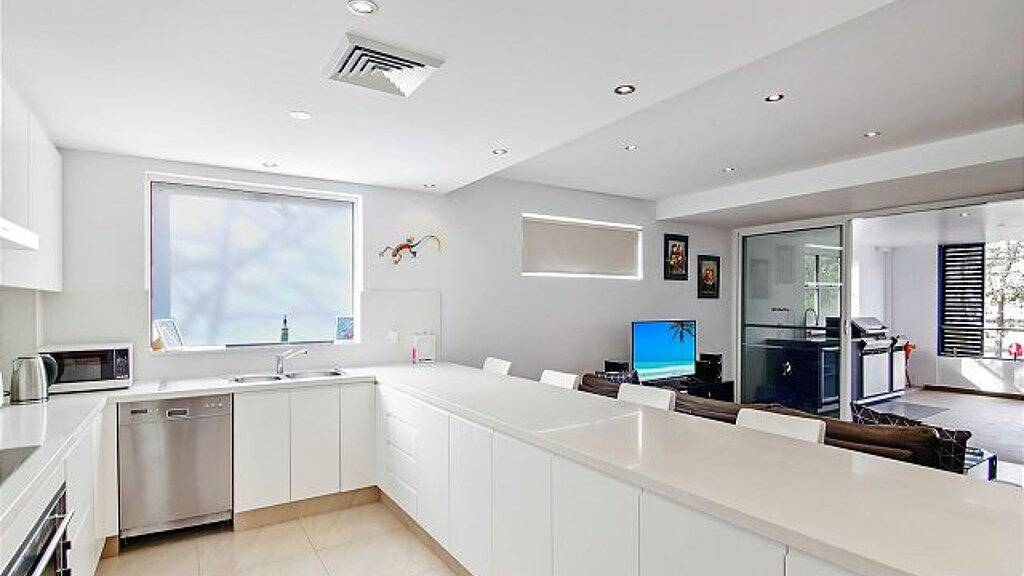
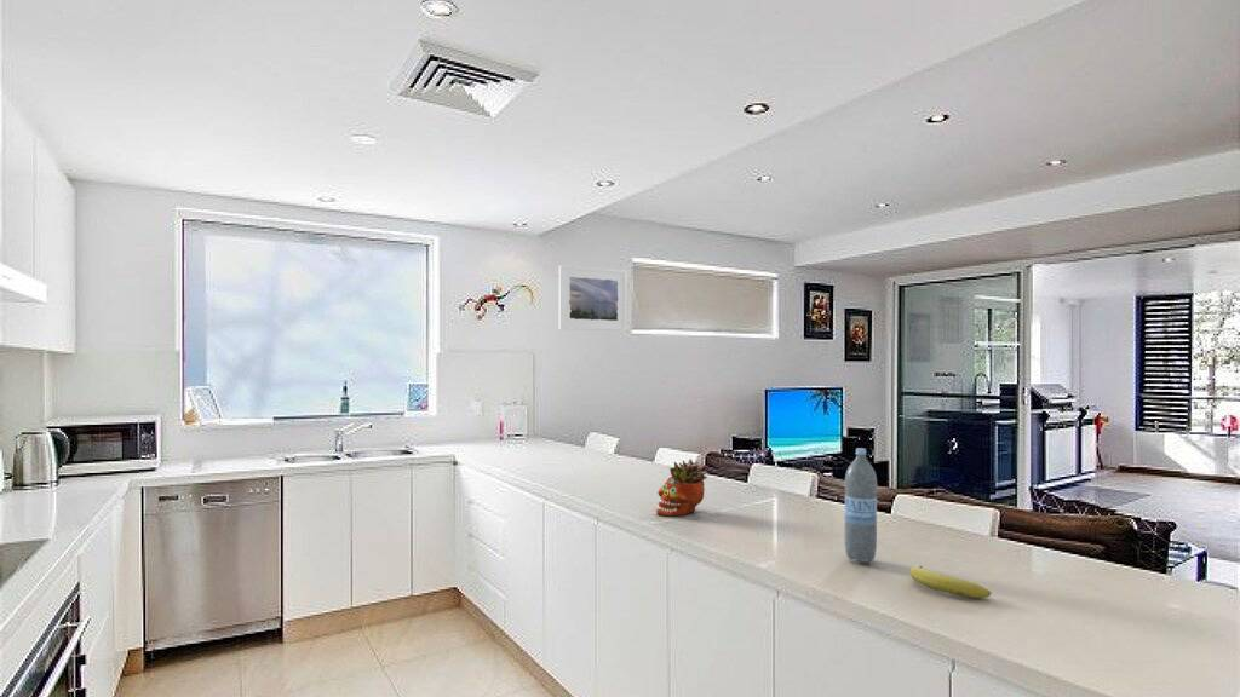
+ succulent planter [655,457,710,517]
+ water bottle [843,447,878,564]
+ fruit [908,565,992,599]
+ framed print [558,264,628,332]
